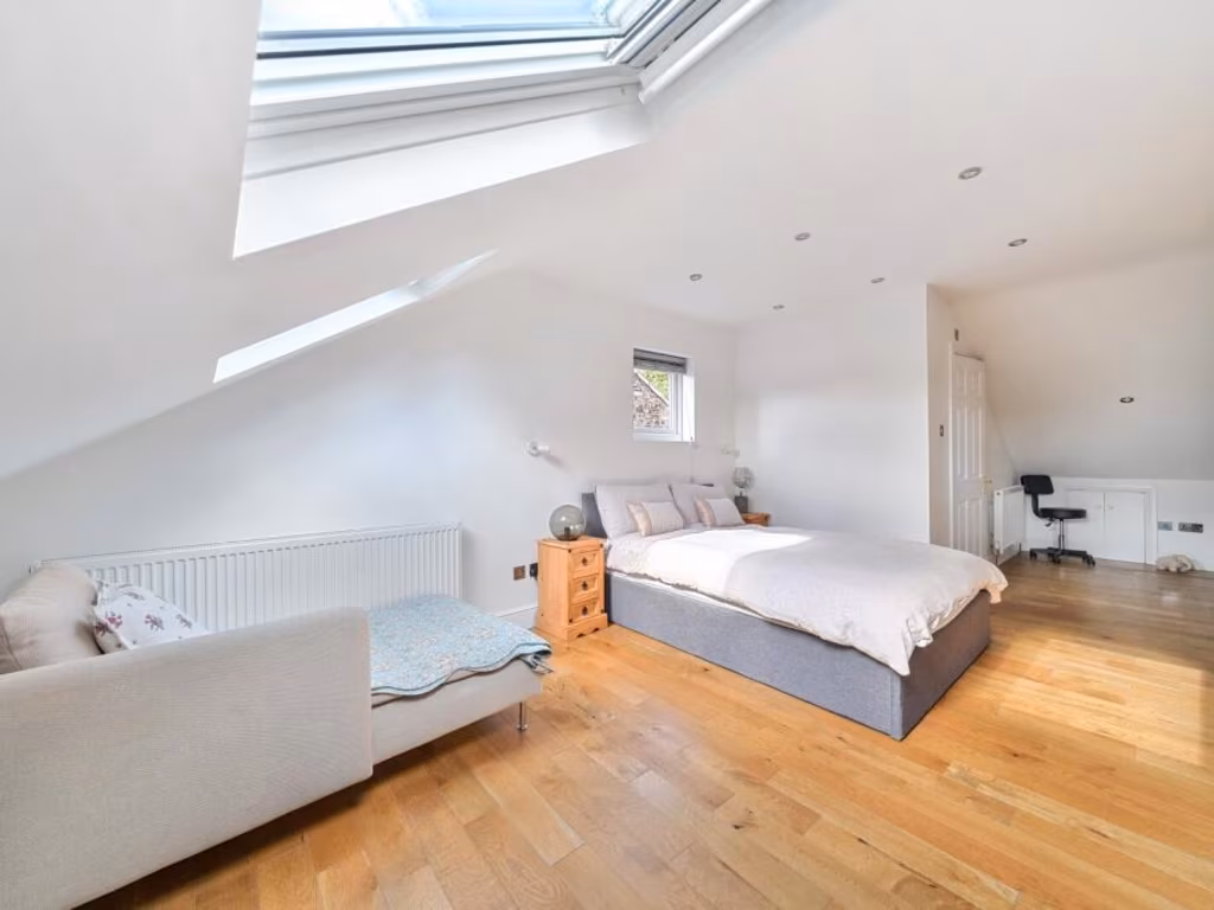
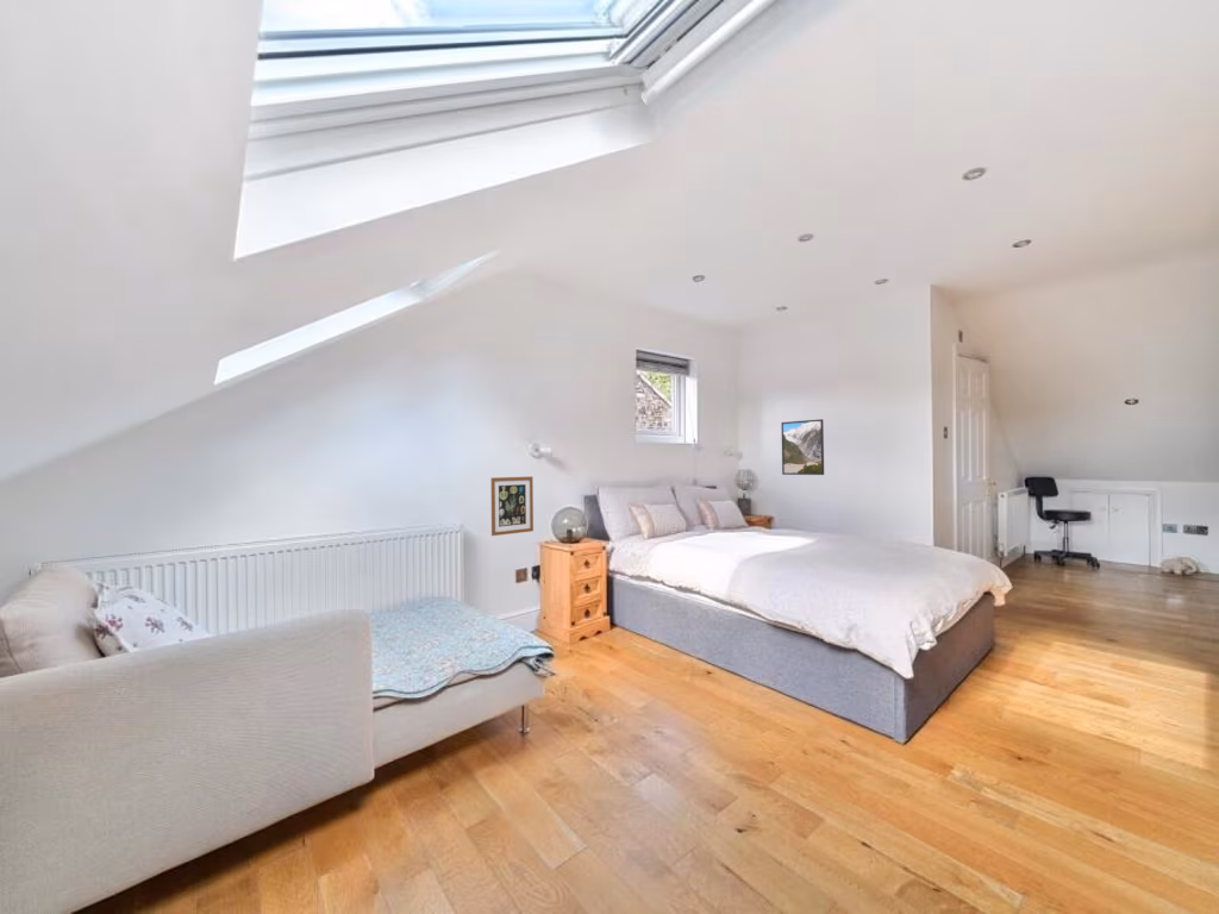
+ wall art [490,475,535,537]
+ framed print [780,418,825,476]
